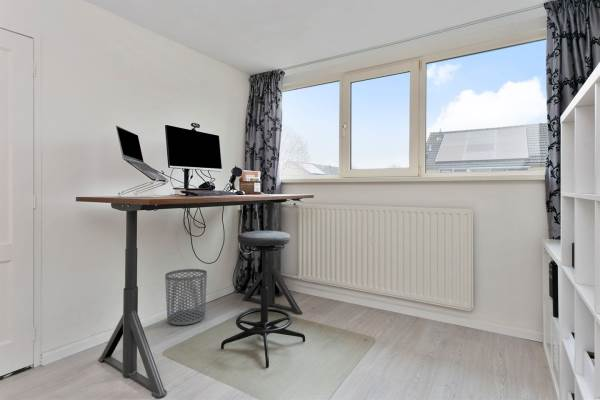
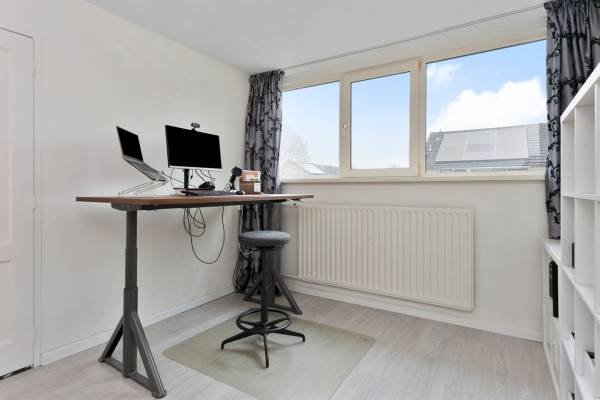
- waste bin [164,268,208,326]
